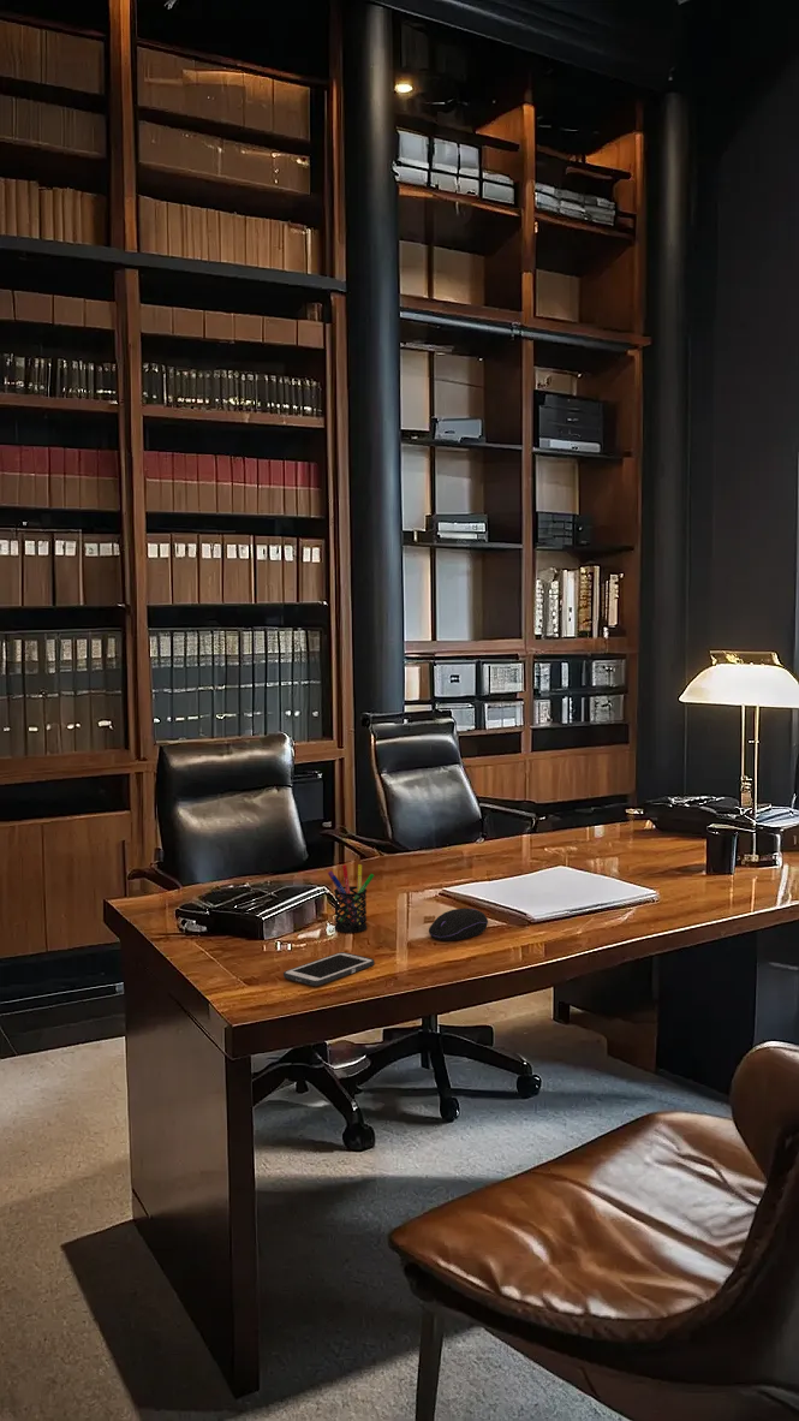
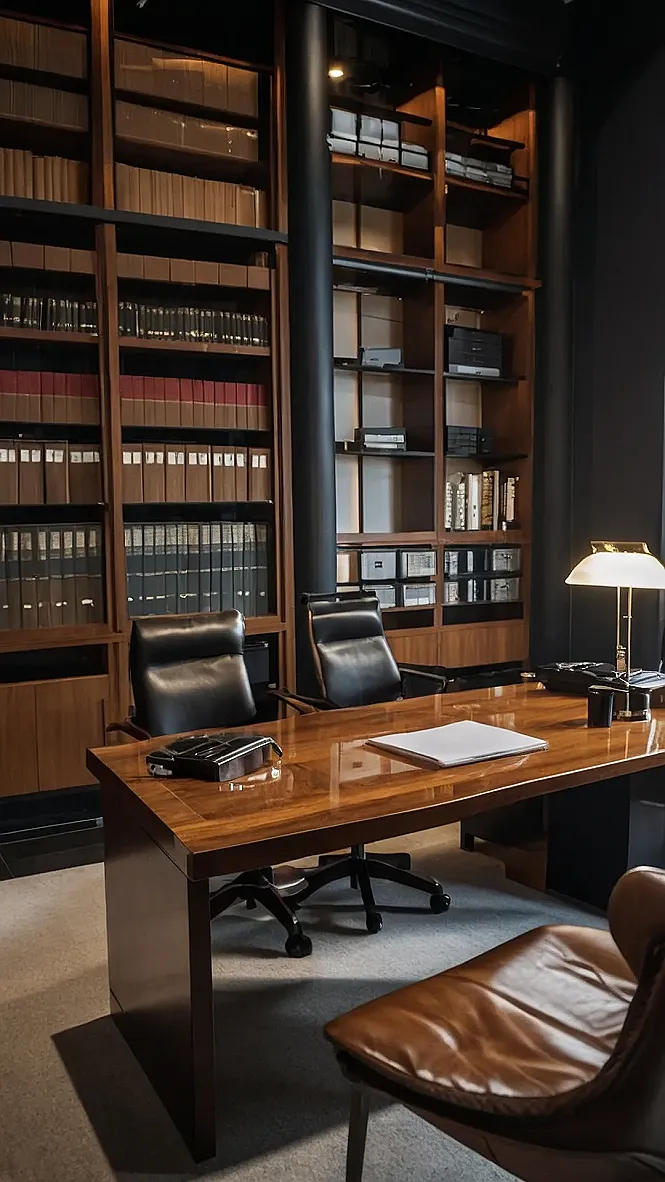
- pen holder [327,863,375,934]
- cell phone [282,951,375,987]
- computer mouse [428,906,489,941]
